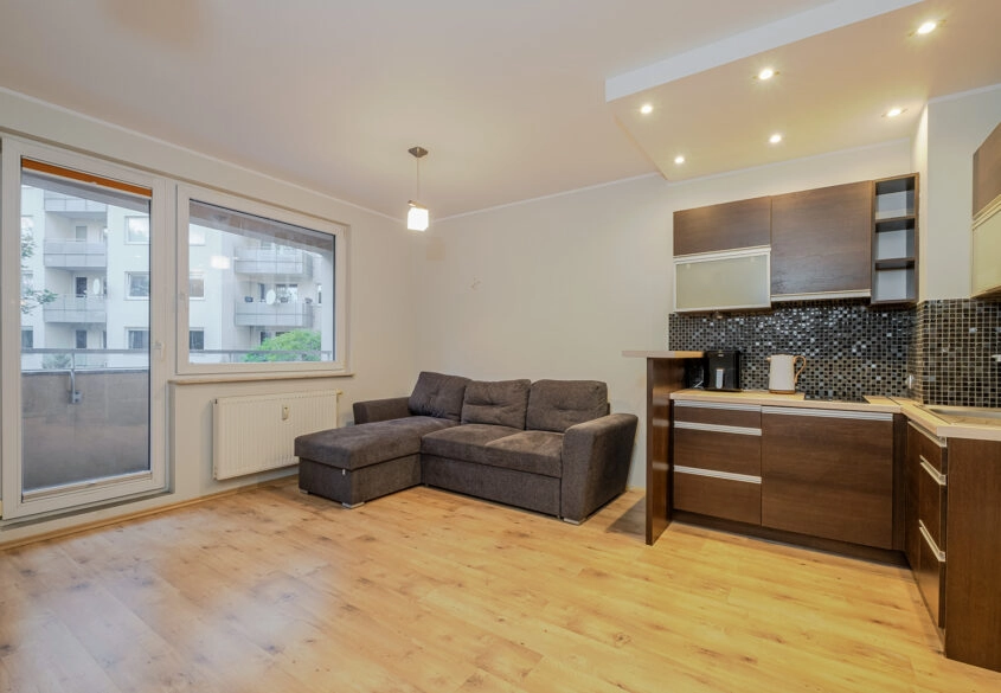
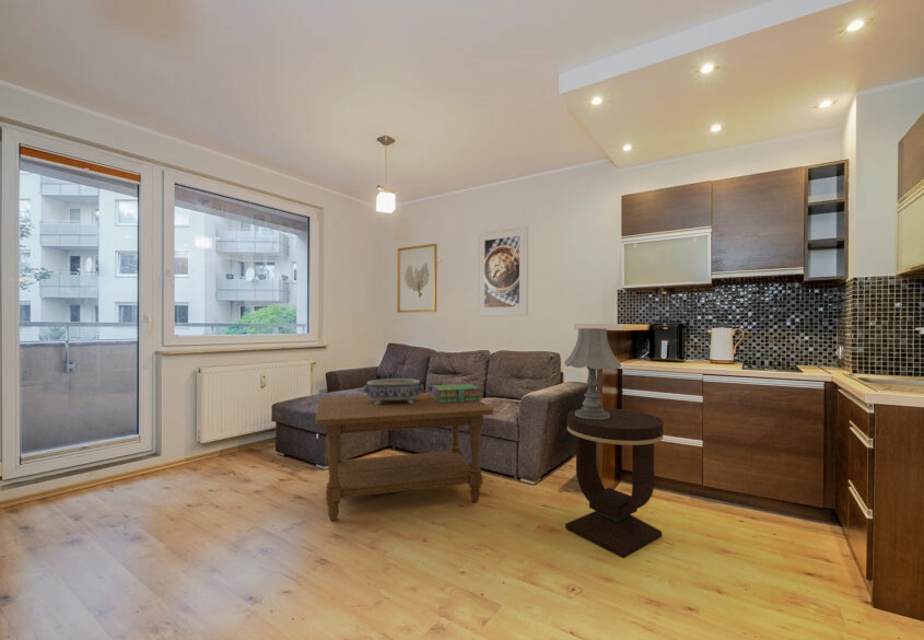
+ table lamp [563,327,622,419]
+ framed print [476,225,529,317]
+ wall art [396,243,438,314]
+ side table [564,407,665,559]
+ stack of books [429,383,483,403]
+ coffee table [314,392,494,522]
+ decorative bowl [362,377,425,405]
